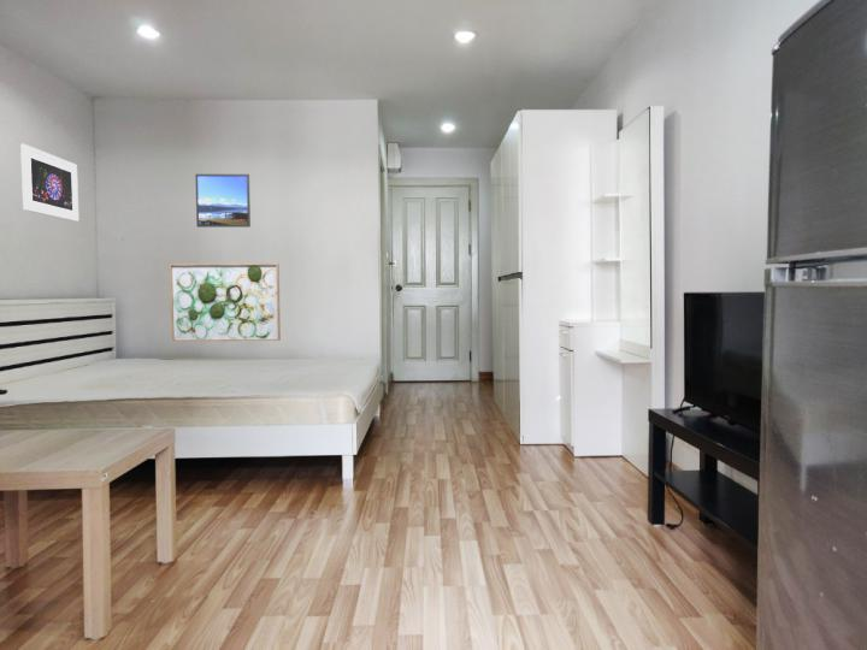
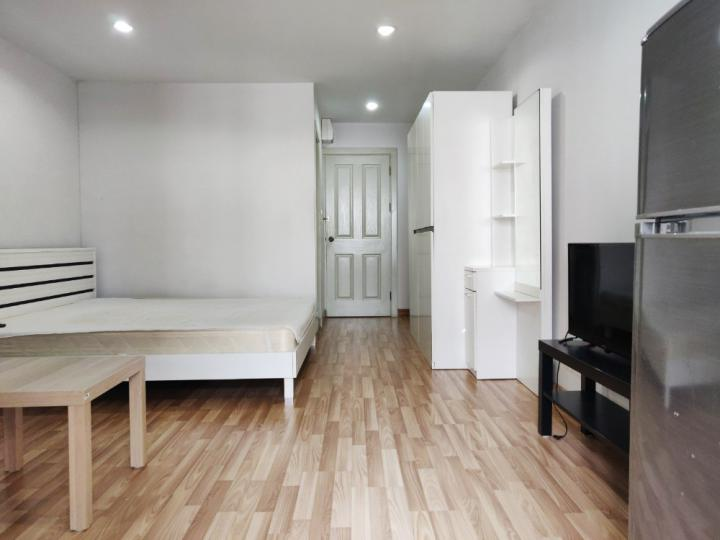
- wall art [169,262,282,343]
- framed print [194,173,252,229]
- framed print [19,143,79,223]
